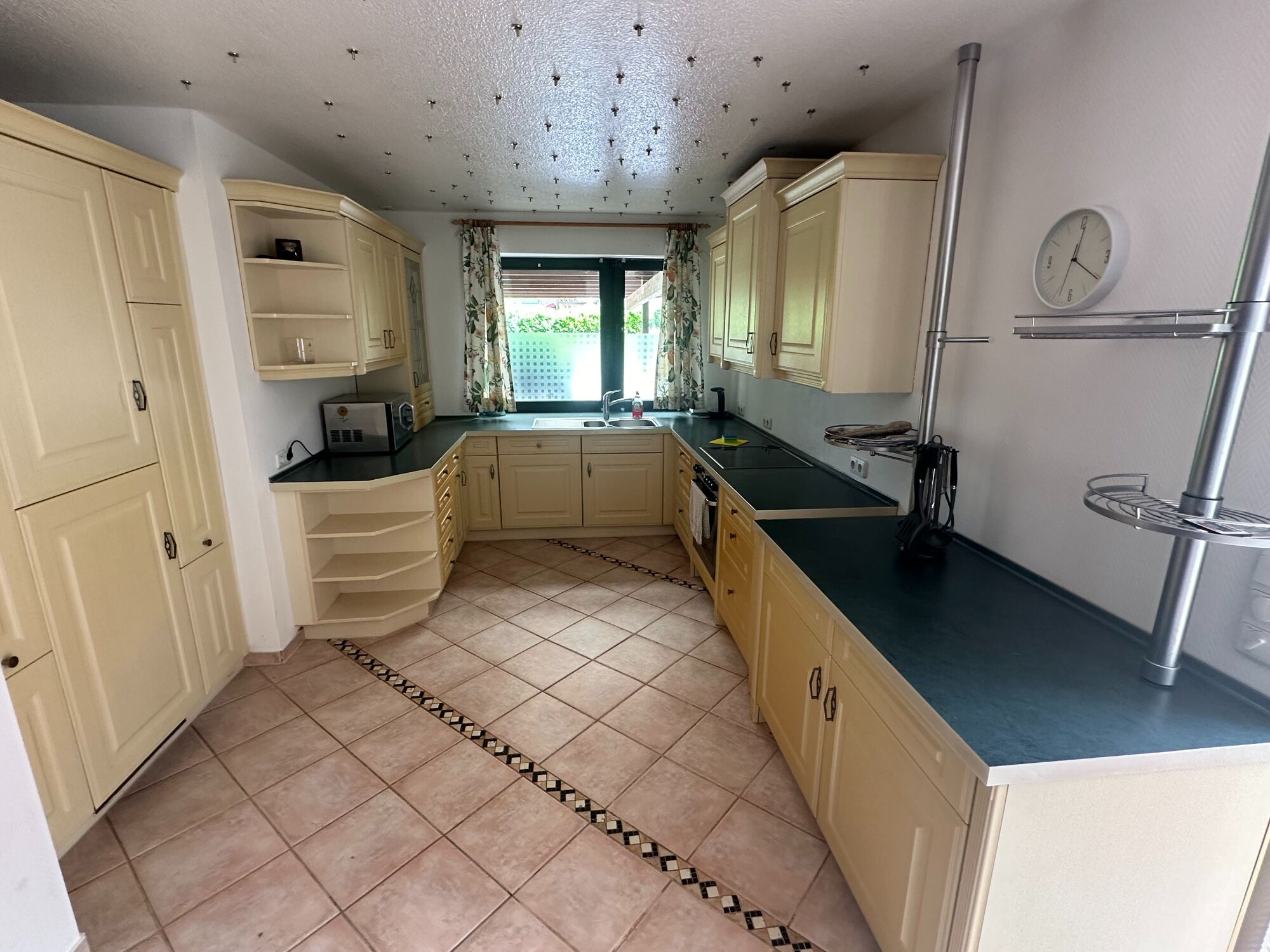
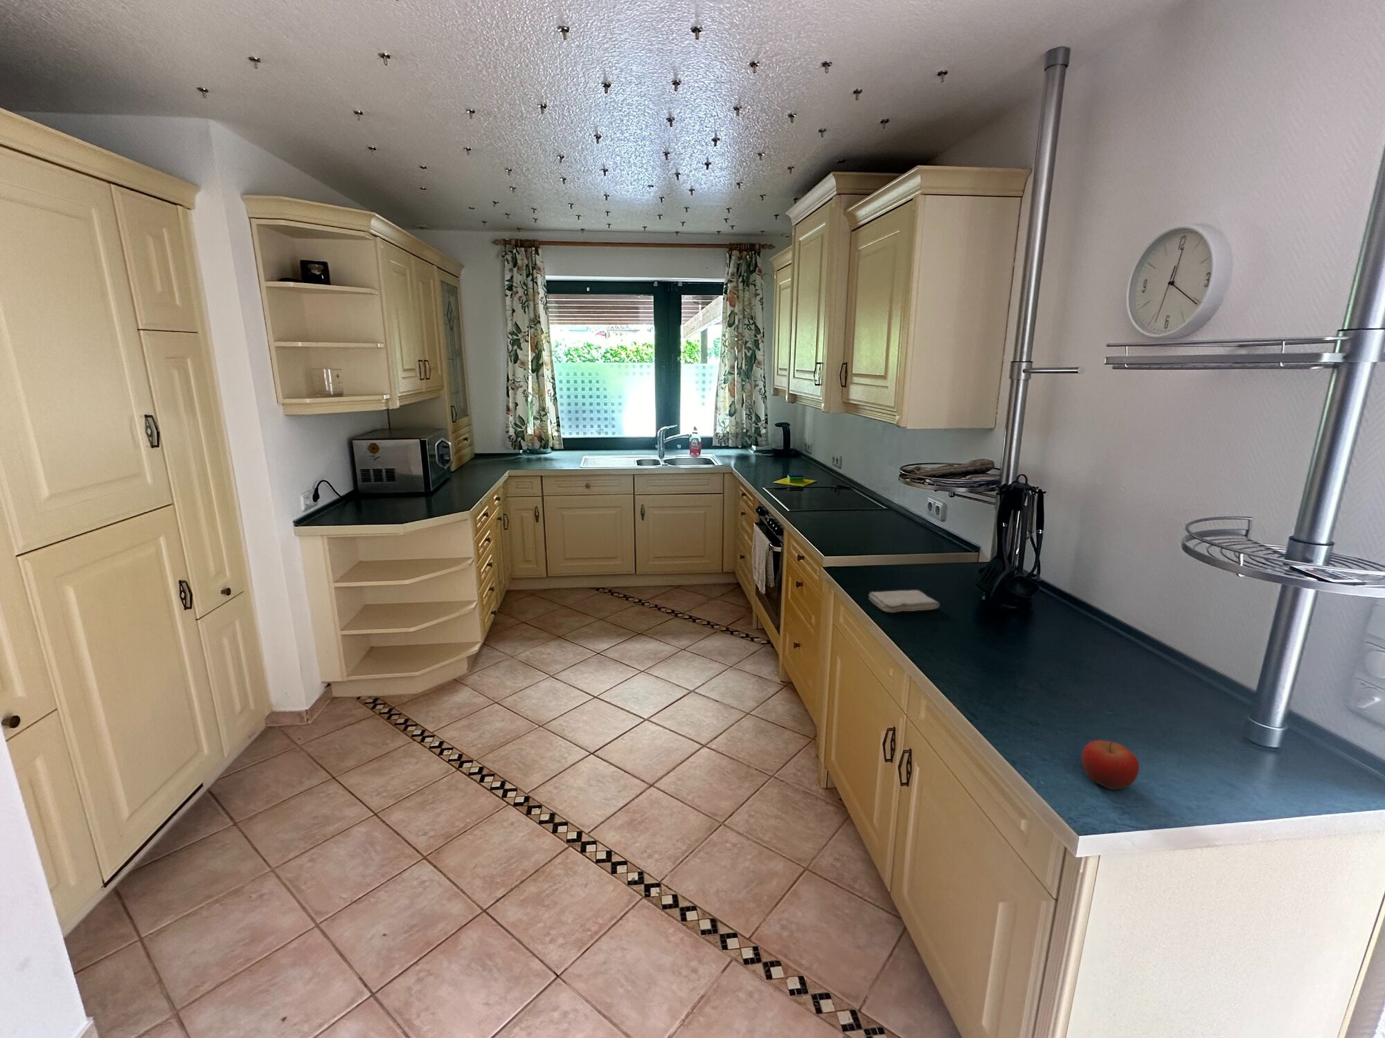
+ fruit [1081,739,1140,790]
+ washcloth [868,590,940,613]
